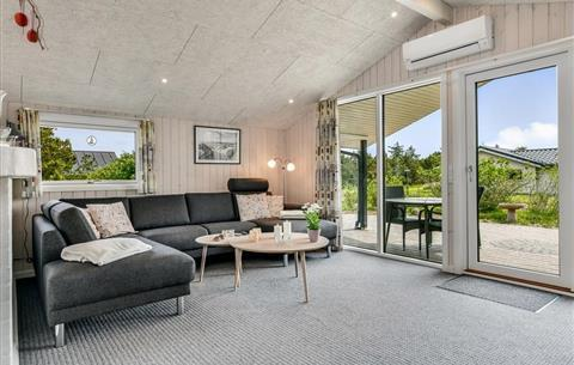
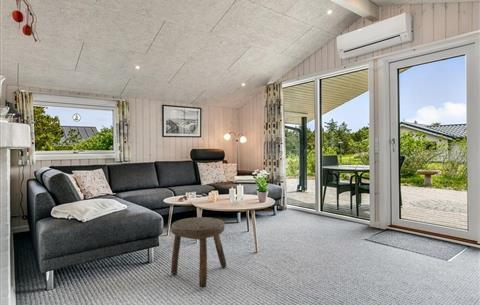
+ stool [170,216,228,289]
